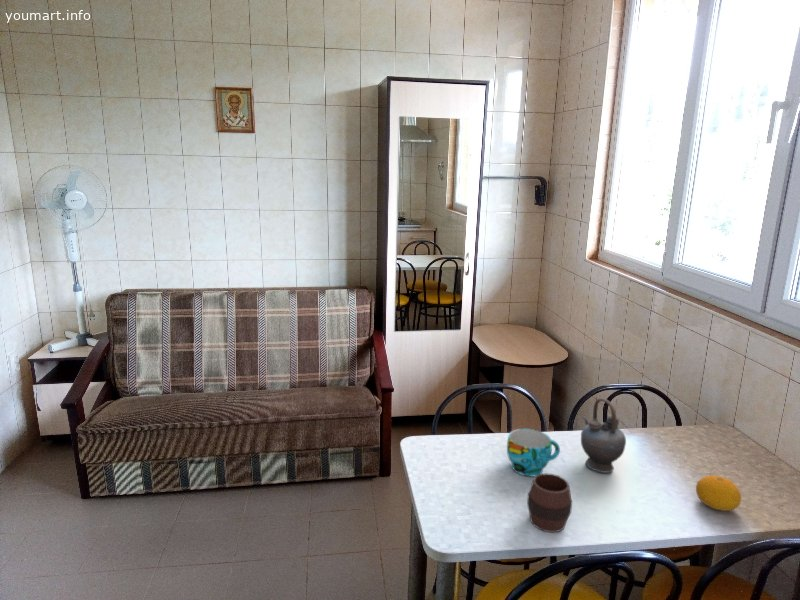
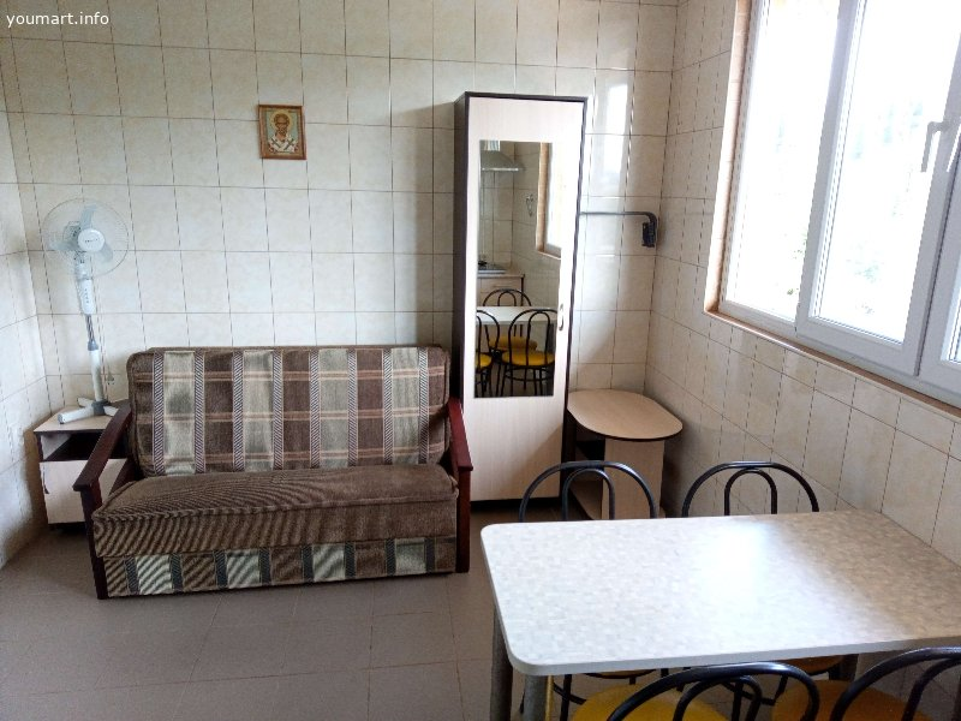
- cup [526,472,573,533]
- fruit [695,475,742,512]
- cup [506,428,561,478]
- teapot [580,397,627,474]
